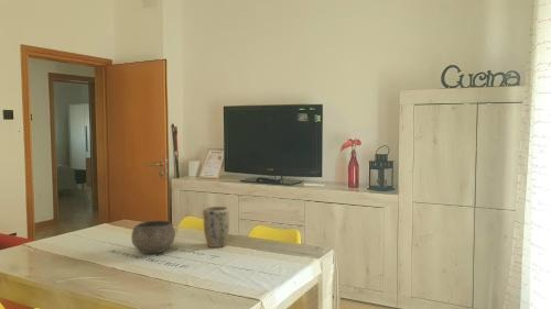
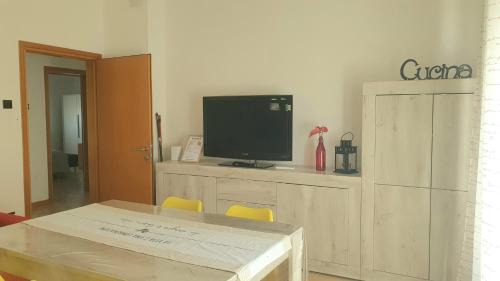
- bowl [130,220,176,254]
- plant pot [203,206,230,249]
